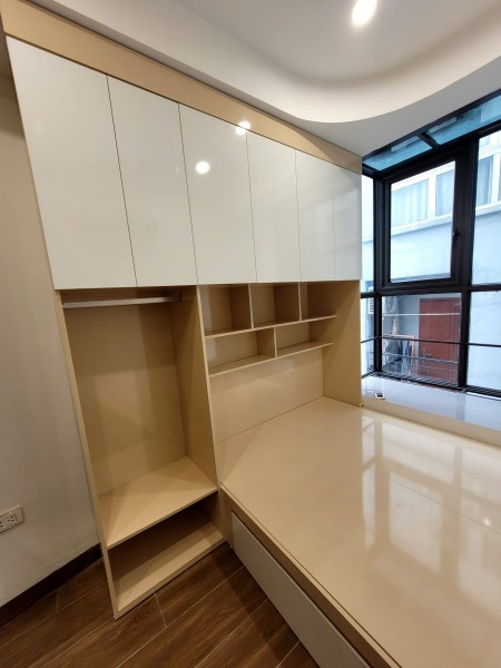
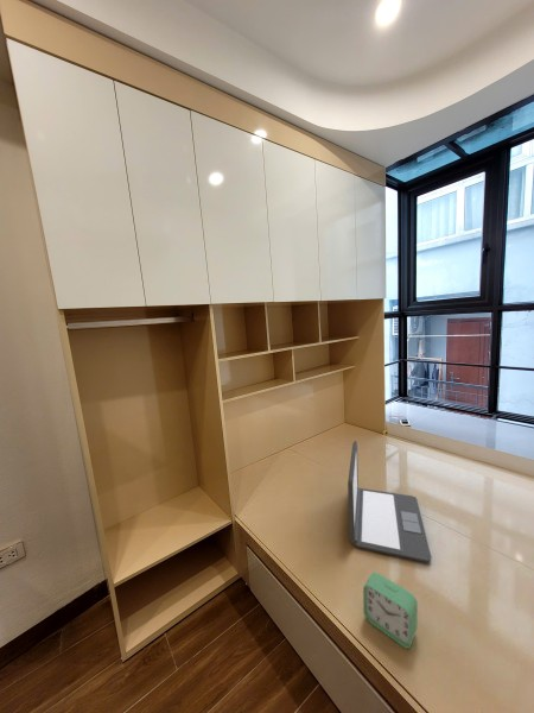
+ alarm clock [362,572,419,650]
+ laptop [347,440,432,563]
